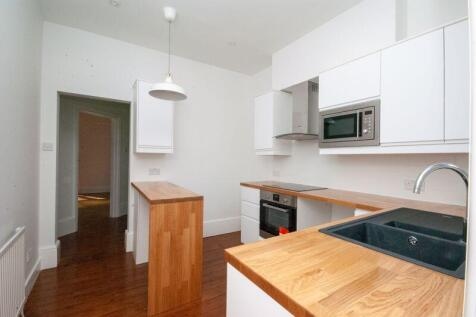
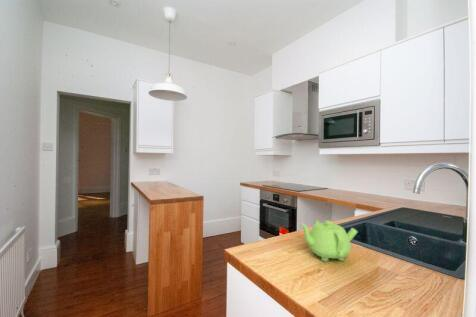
+ teapot [298,220,359,263]
